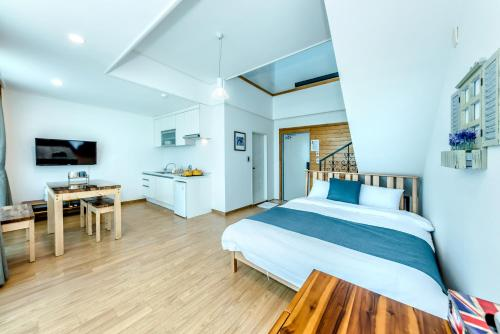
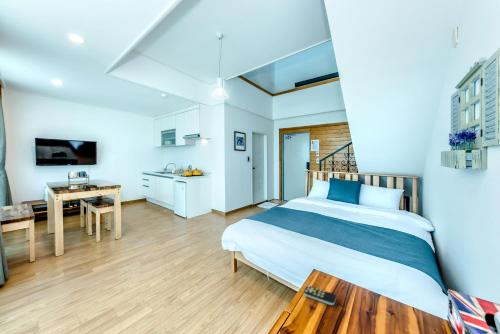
+ remote control [303,285,337,306]
